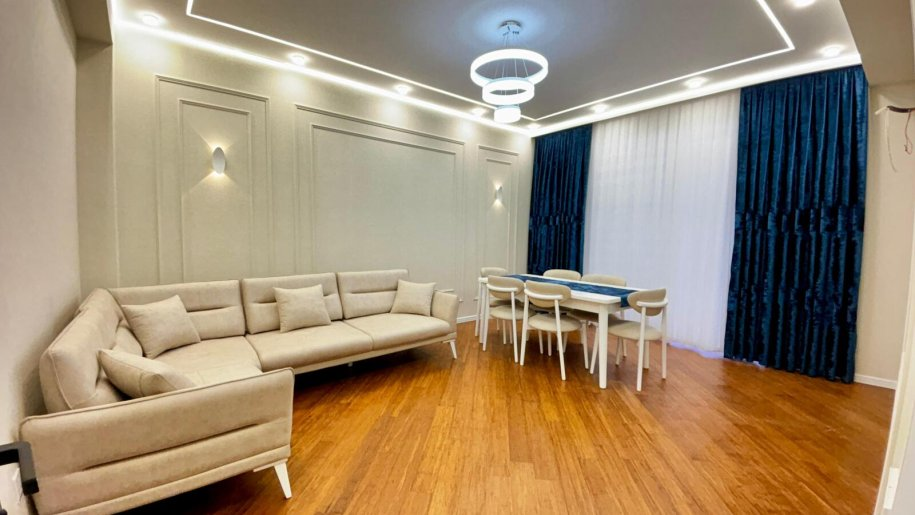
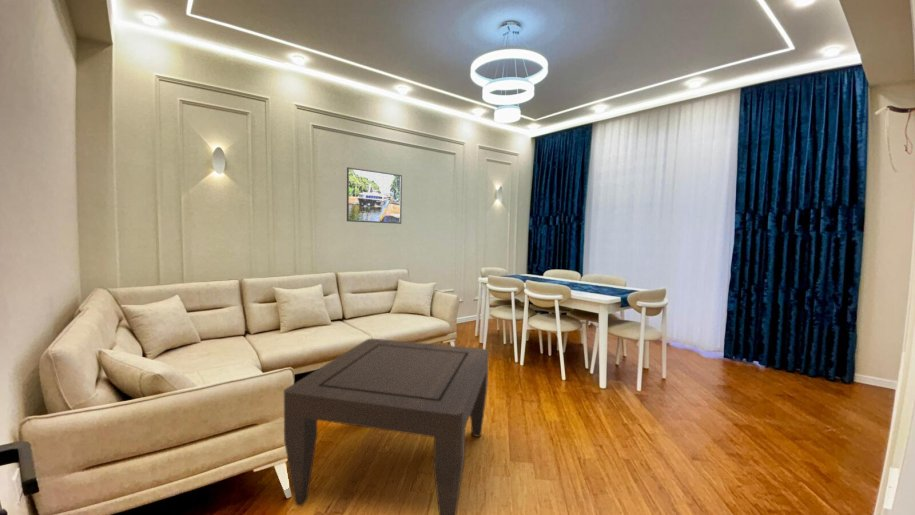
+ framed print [346,166,403,225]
+ coffee table [283,338,490,515]
